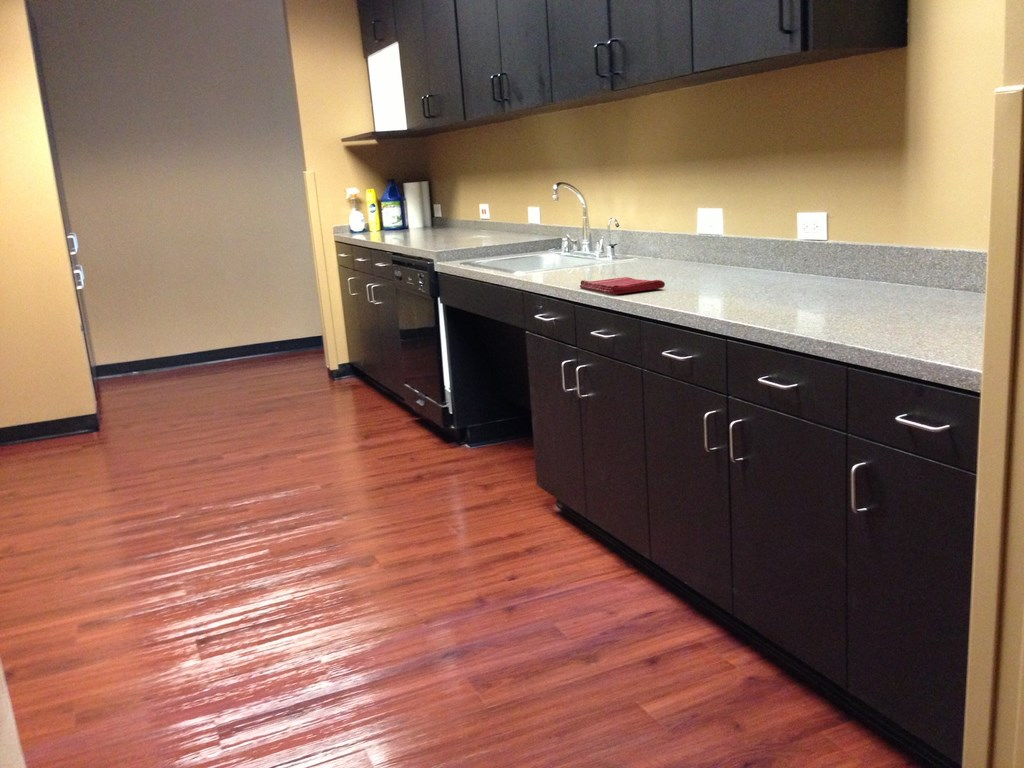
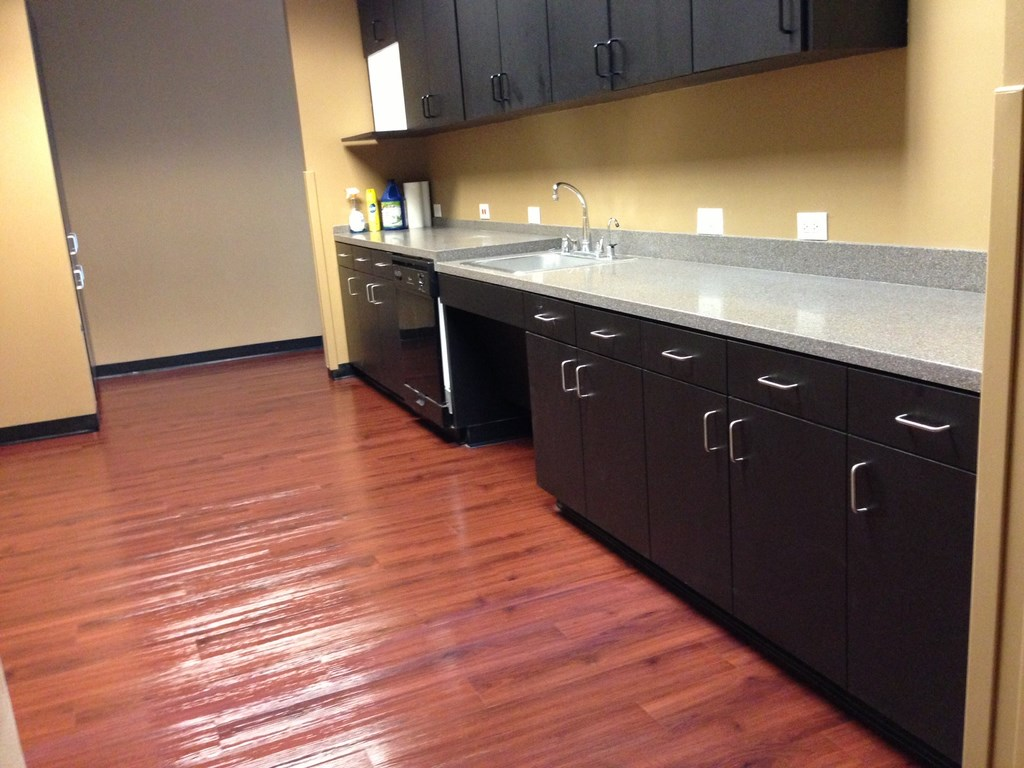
- dish towel [579,276,666,295]
